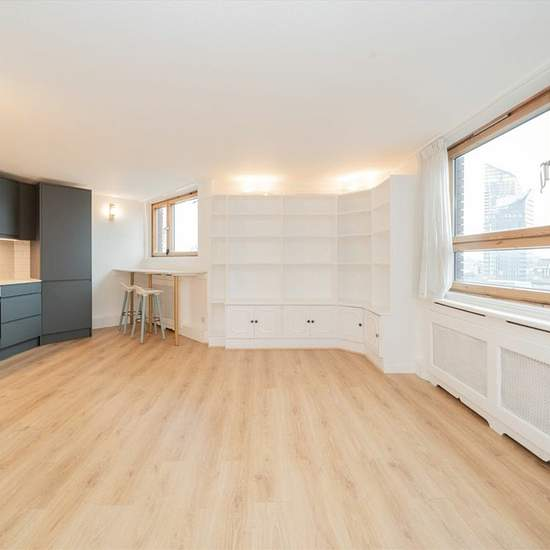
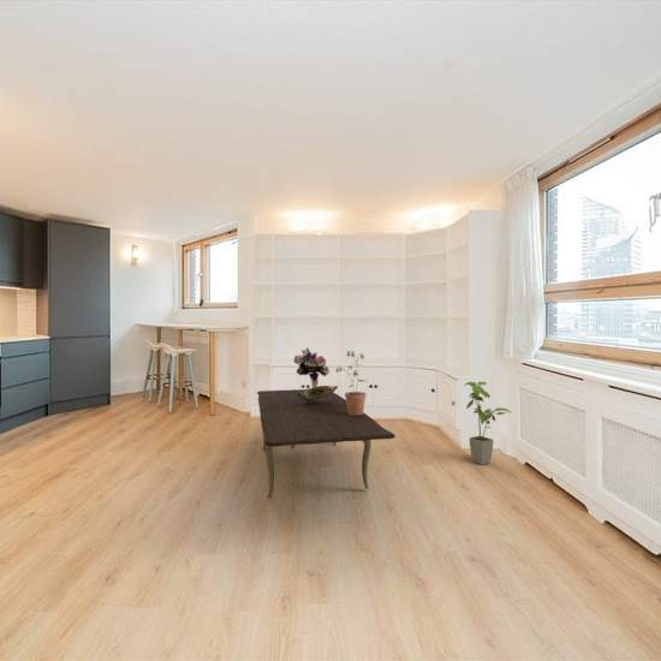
+ bouquet [292,346,339,401]
+ potted plant [334,350,369,415]
+ dining table [256,388,397,500]
+ house plant [464,380,512,466]
